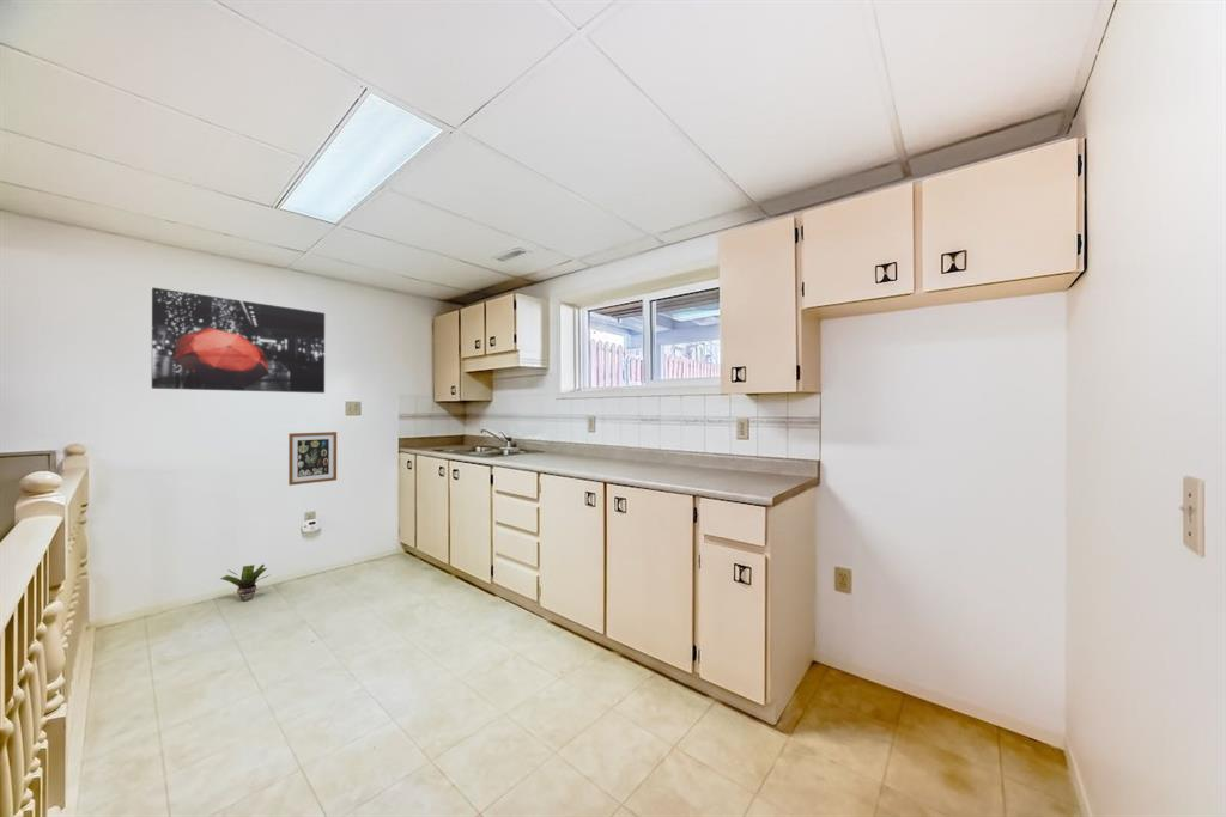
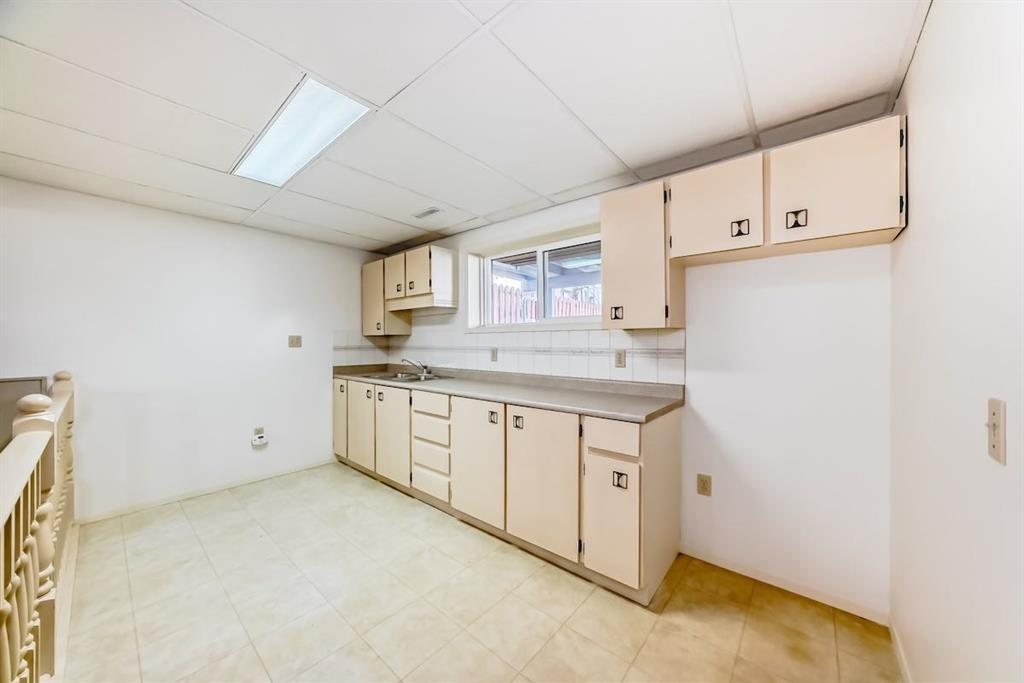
- potted plant [219,563,273,602]
- wall art [287,431,338,487]
- wall art [151,287,326,394]
